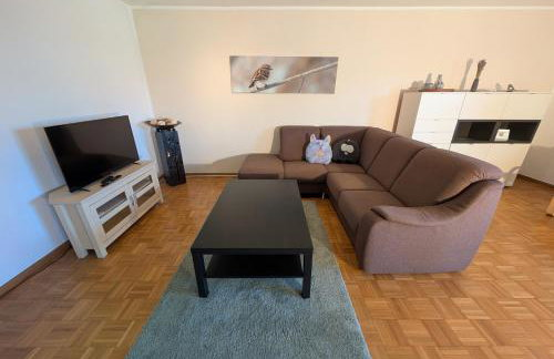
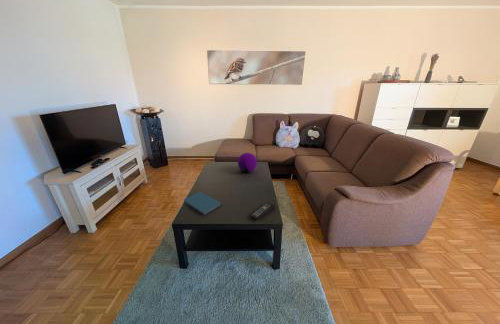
+ book [183,191,223,216]
+ decorative orb [237,152,258,173]
+ remote control [249,201,276,221]
